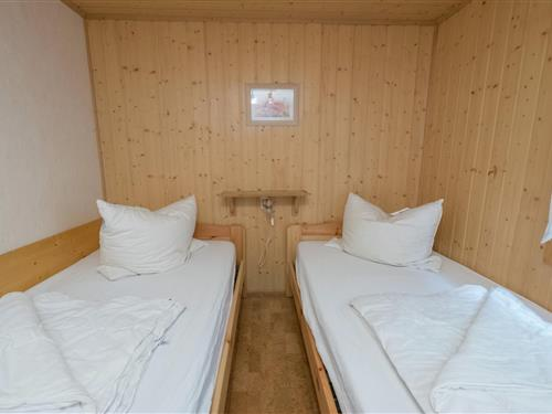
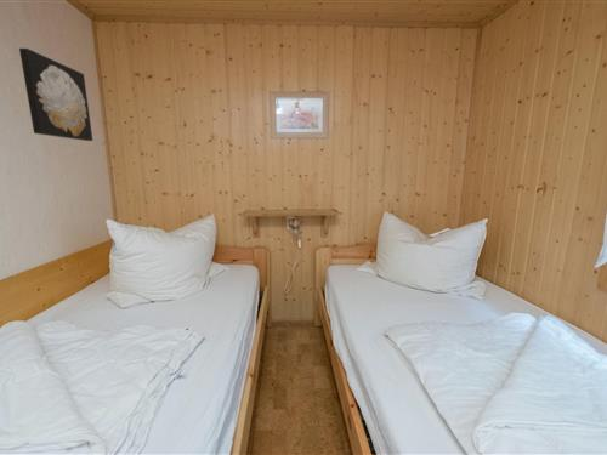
+ wall art [18,47,93,142]
